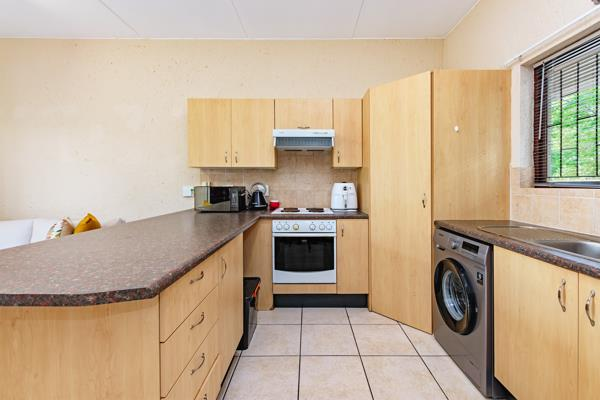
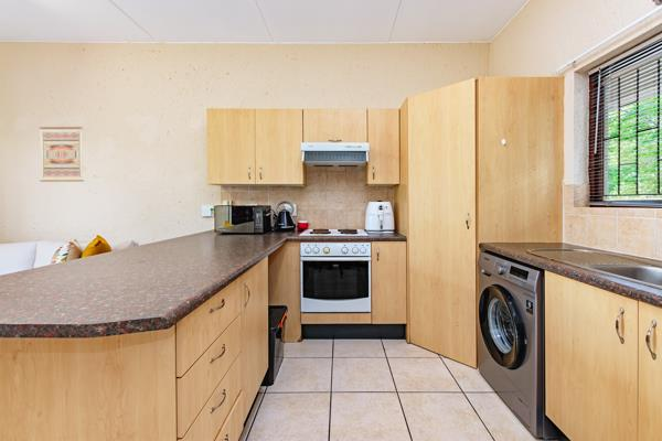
+ wall art [39,126,85,183]
